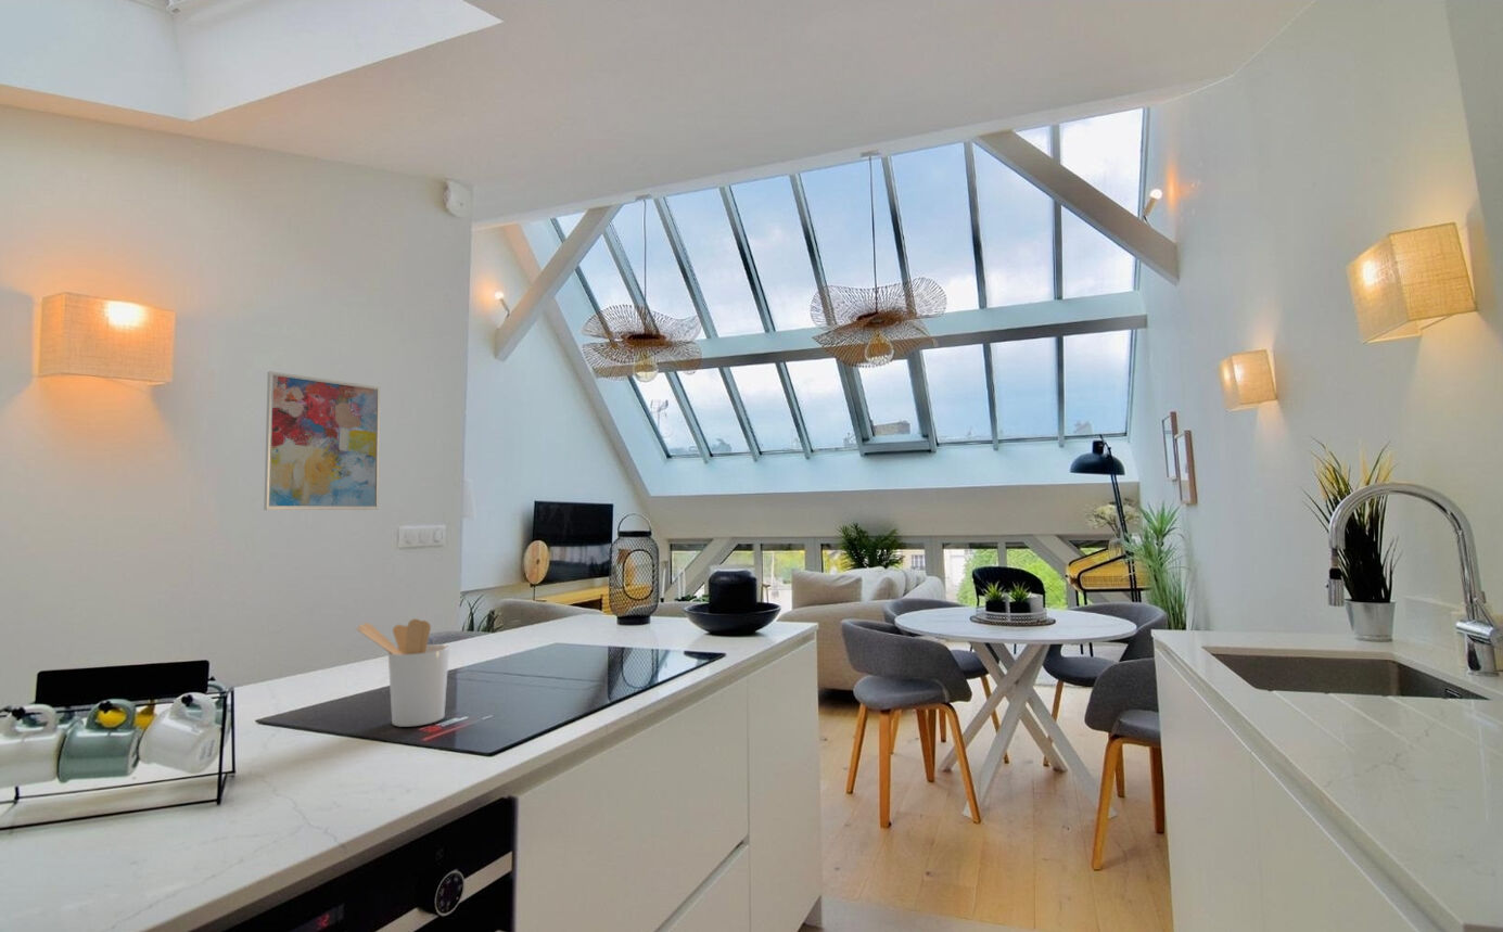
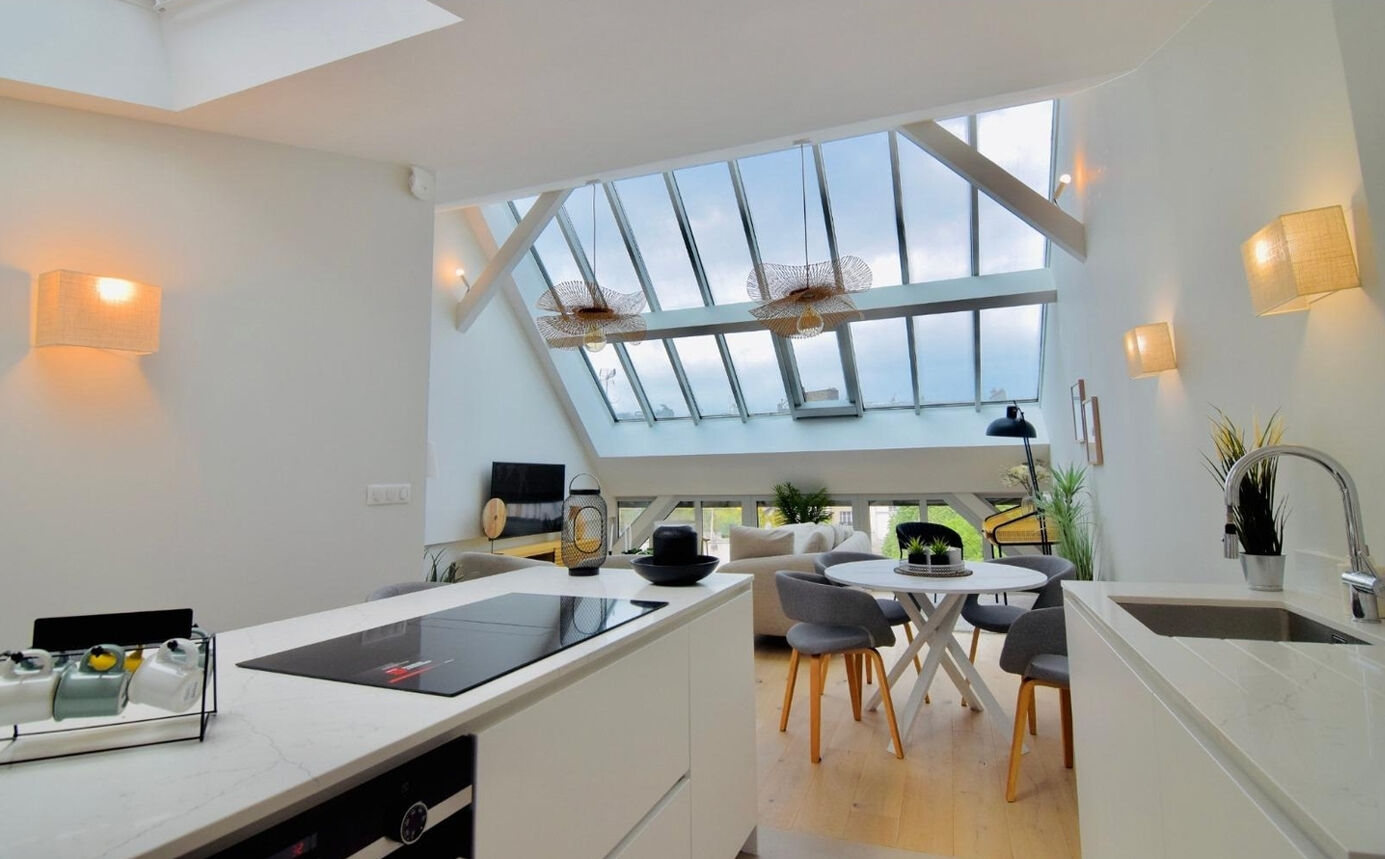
- utensil holder [355,617,450,728]
- wall art [263,370,381,511]
